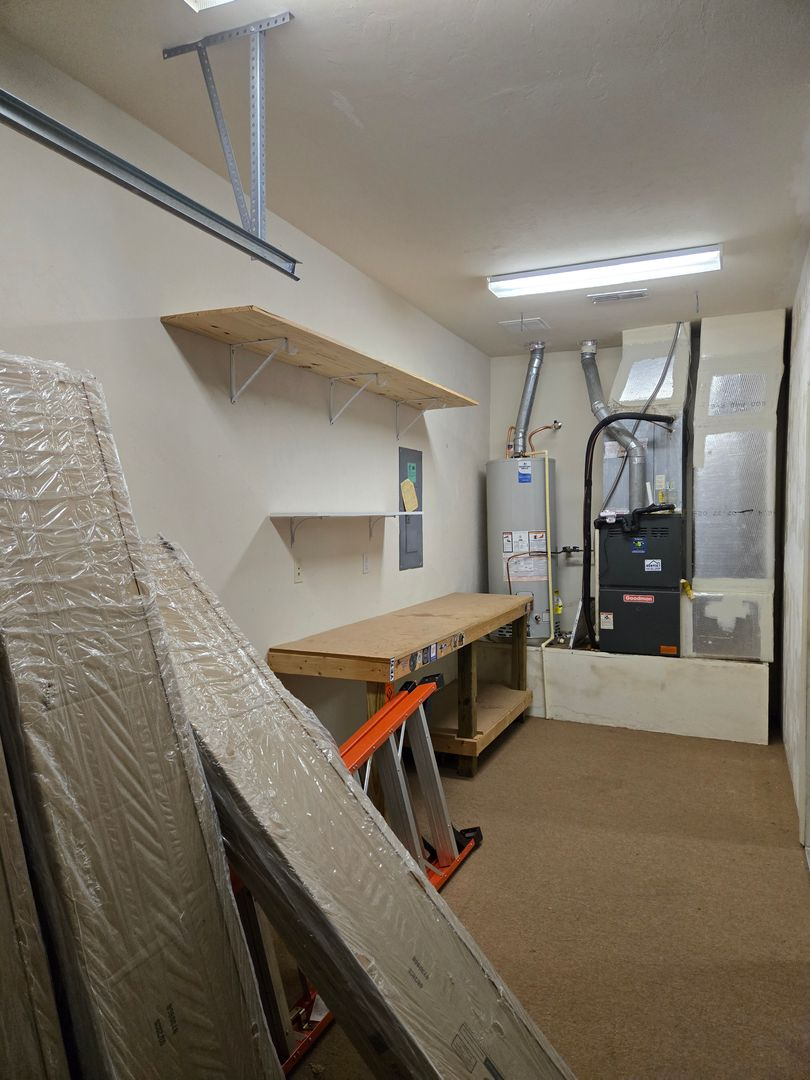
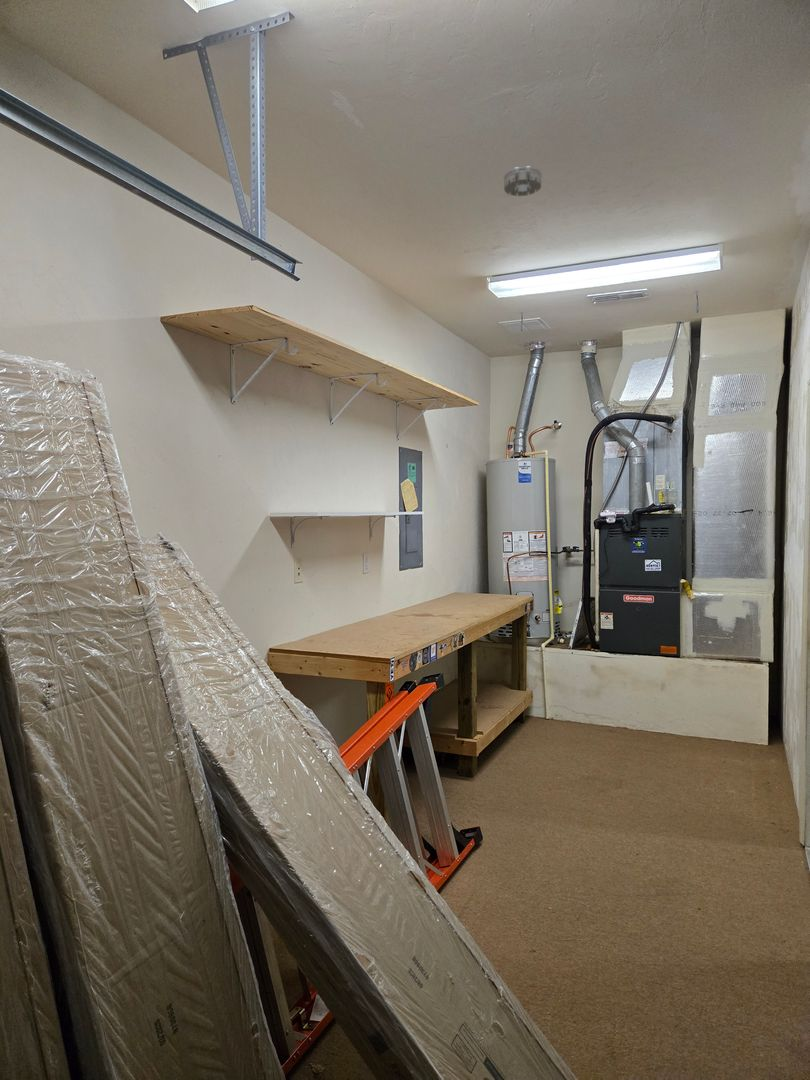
+ smoke detector [503,165,542,197]
